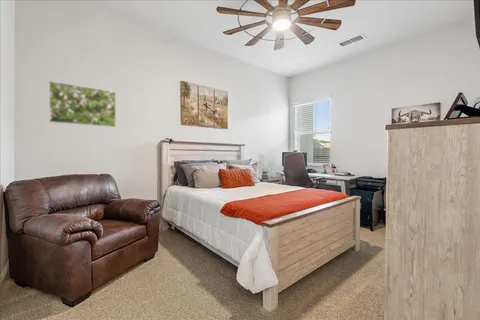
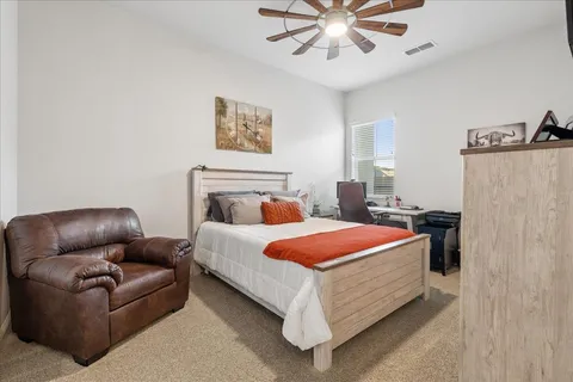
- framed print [48,80,117,128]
